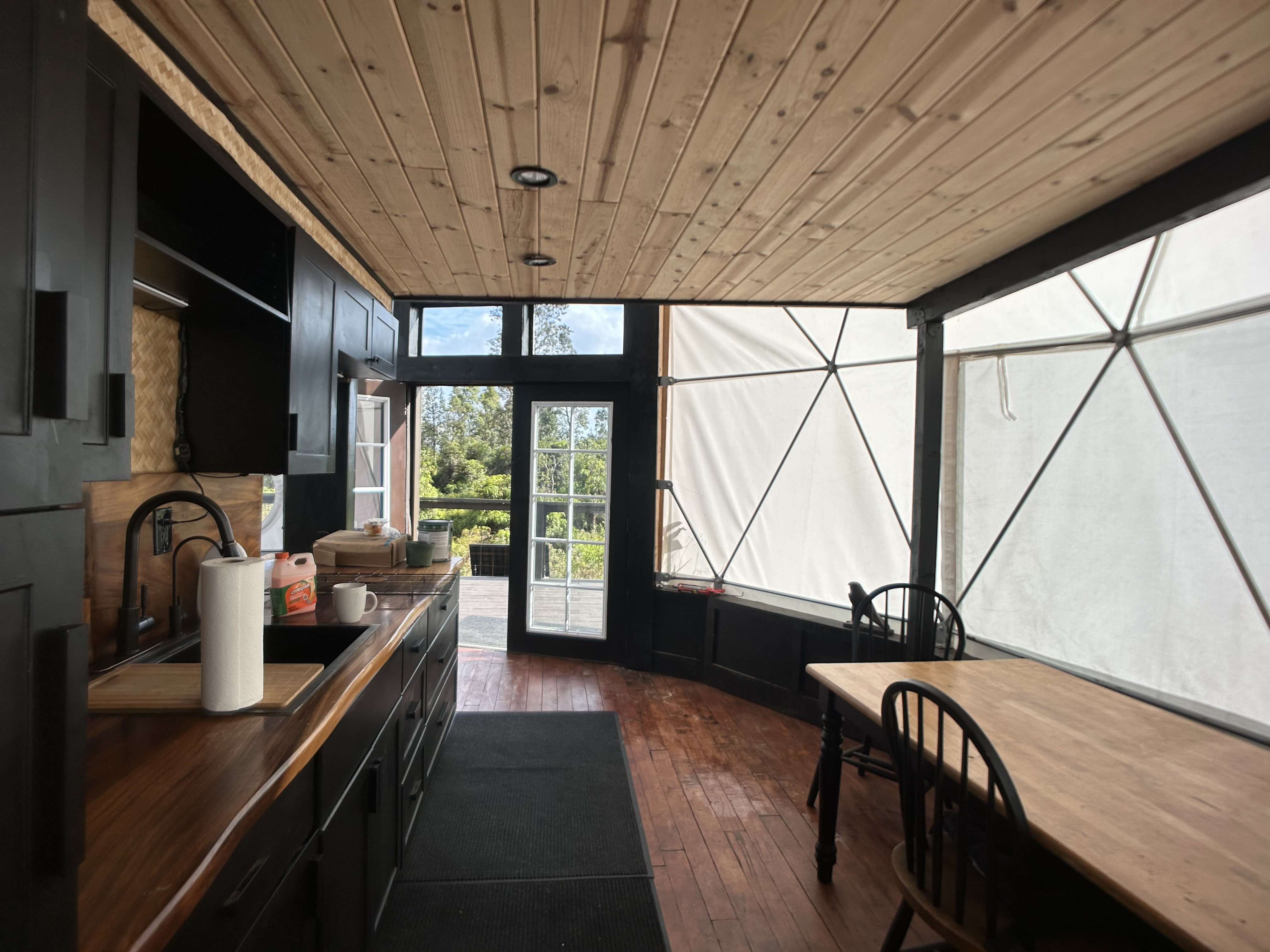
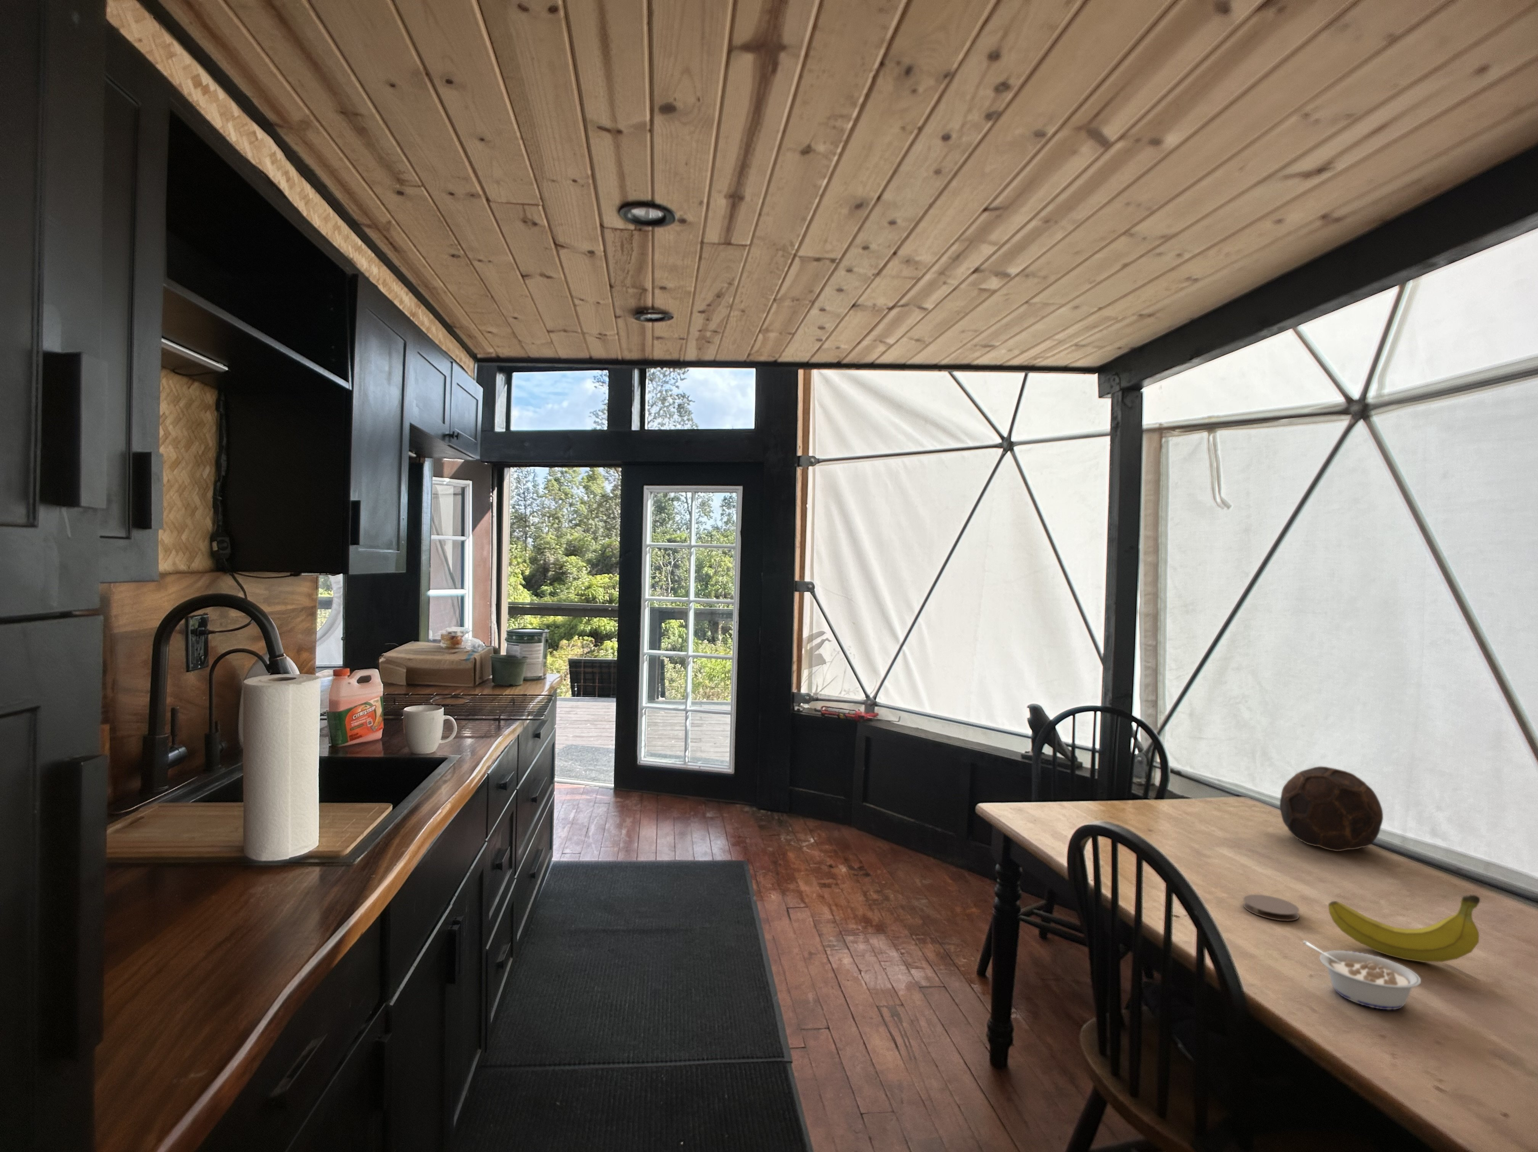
+ legume [1303,940,1422,1010]
+ coaster [1244,894,1299,922]
+ fruit [1327,894,1480,963]
+ soccer ball [1279,766,1383,852]
